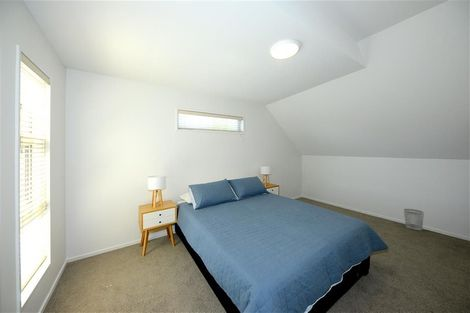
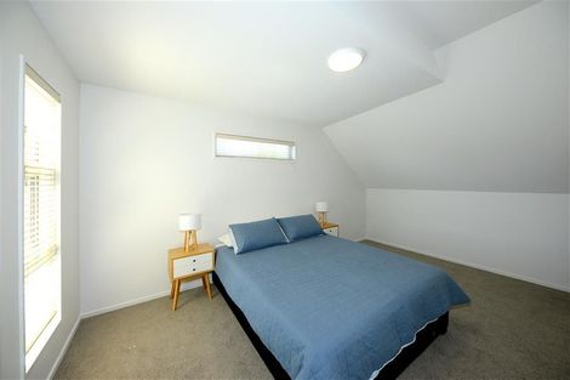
- wastebasket [403,208,425,231]
